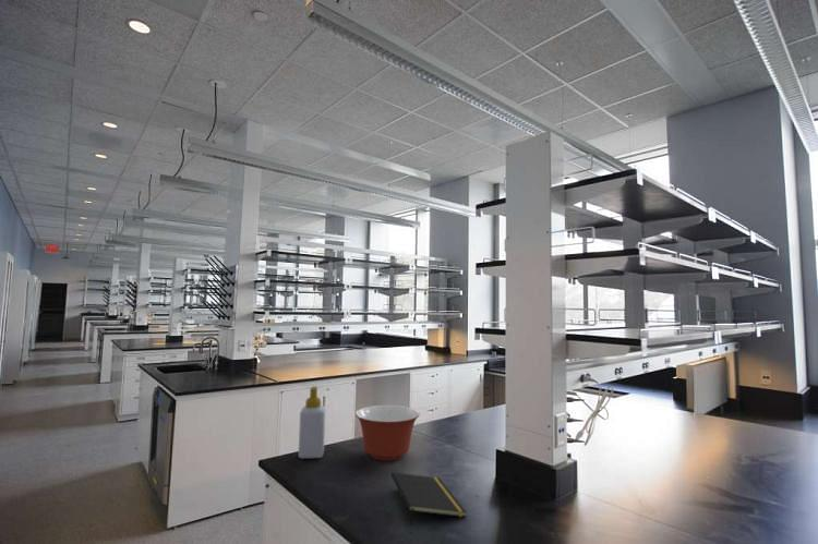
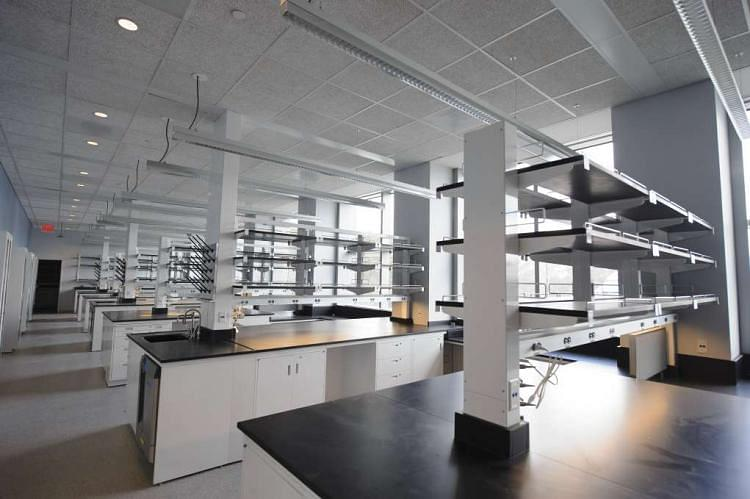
- notepad [390,471,468,525]
- soap bottle [298,385,326,459]
- mixing bowl [354,404,421,461]
